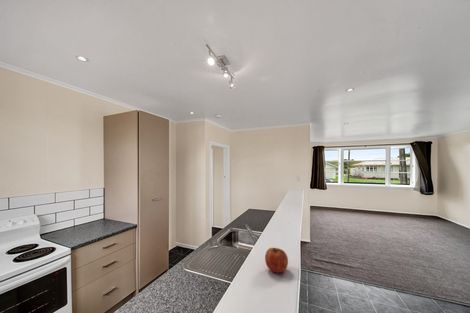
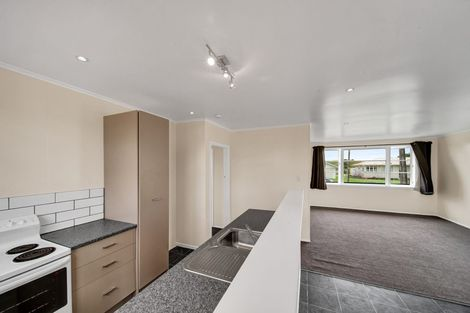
- fruit [264,247,289,274]
